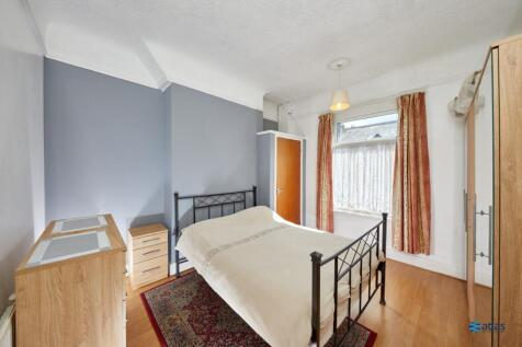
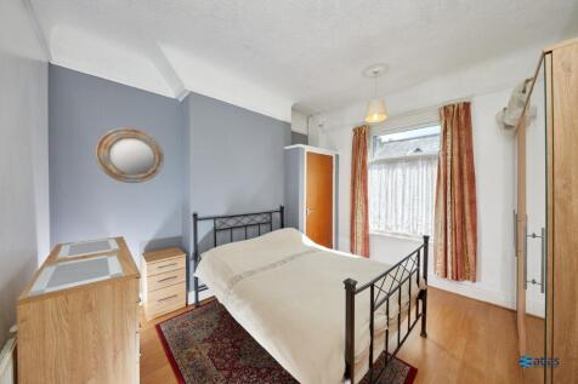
+ home mirror [93,127,165,184]
